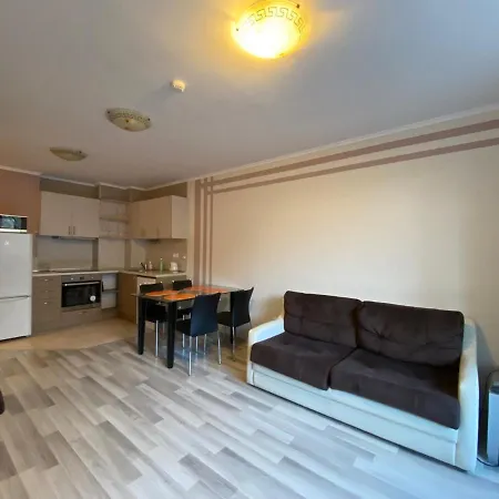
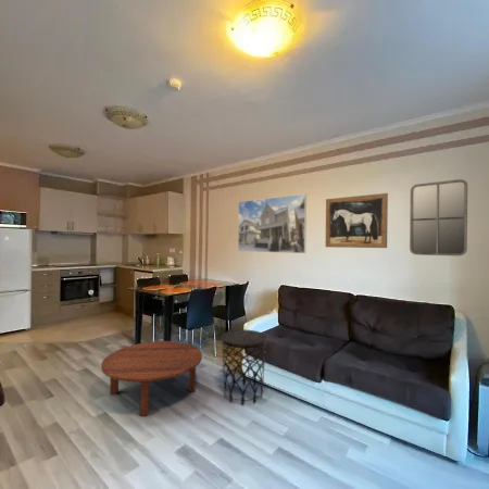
+ wall art [325,192,389,249]
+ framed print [237,192,308,254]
+ home mirror [409,178,468,256]
+ coffee table [100,340,203,417]
+ side table [221,328,267,406]
